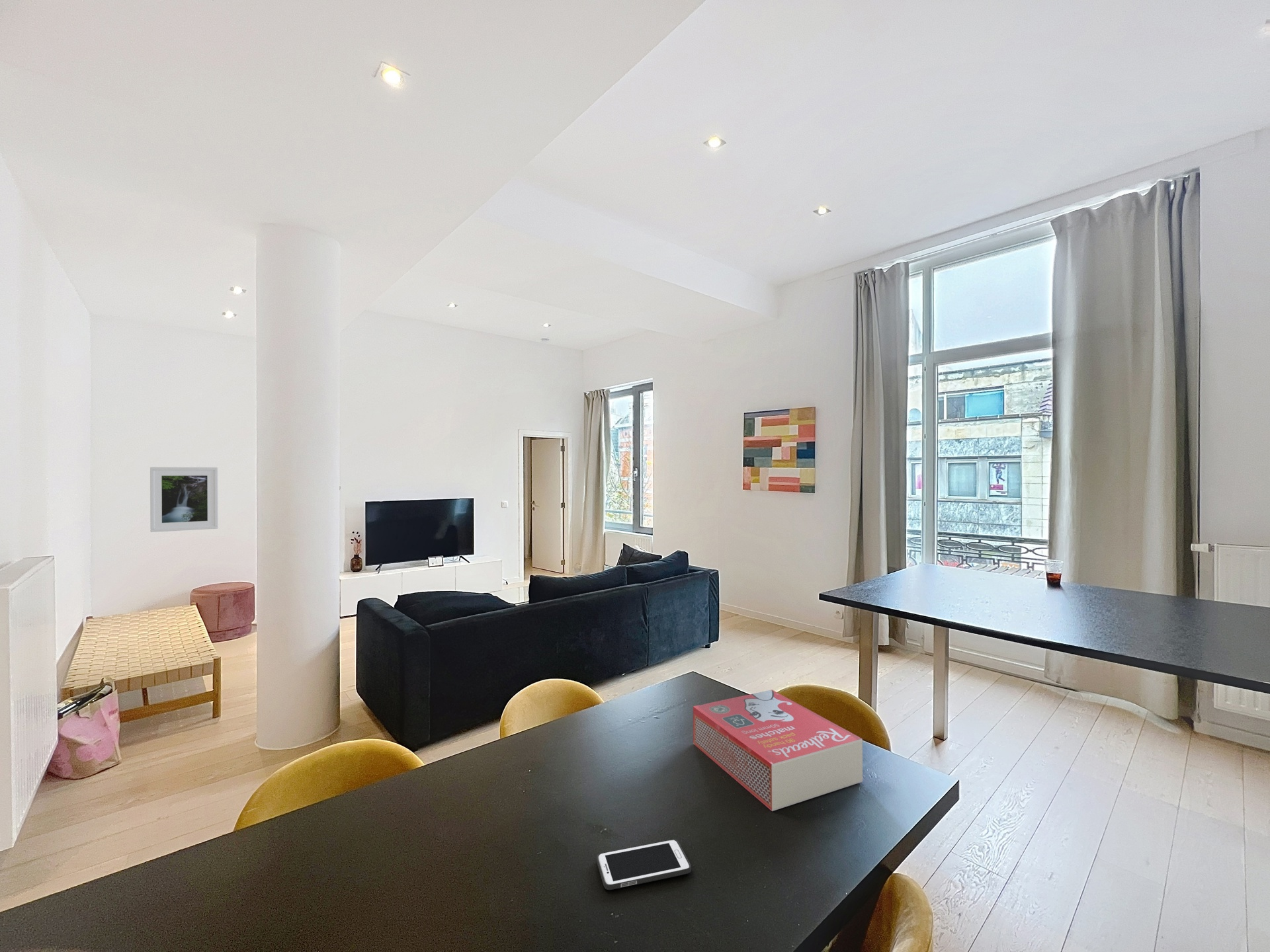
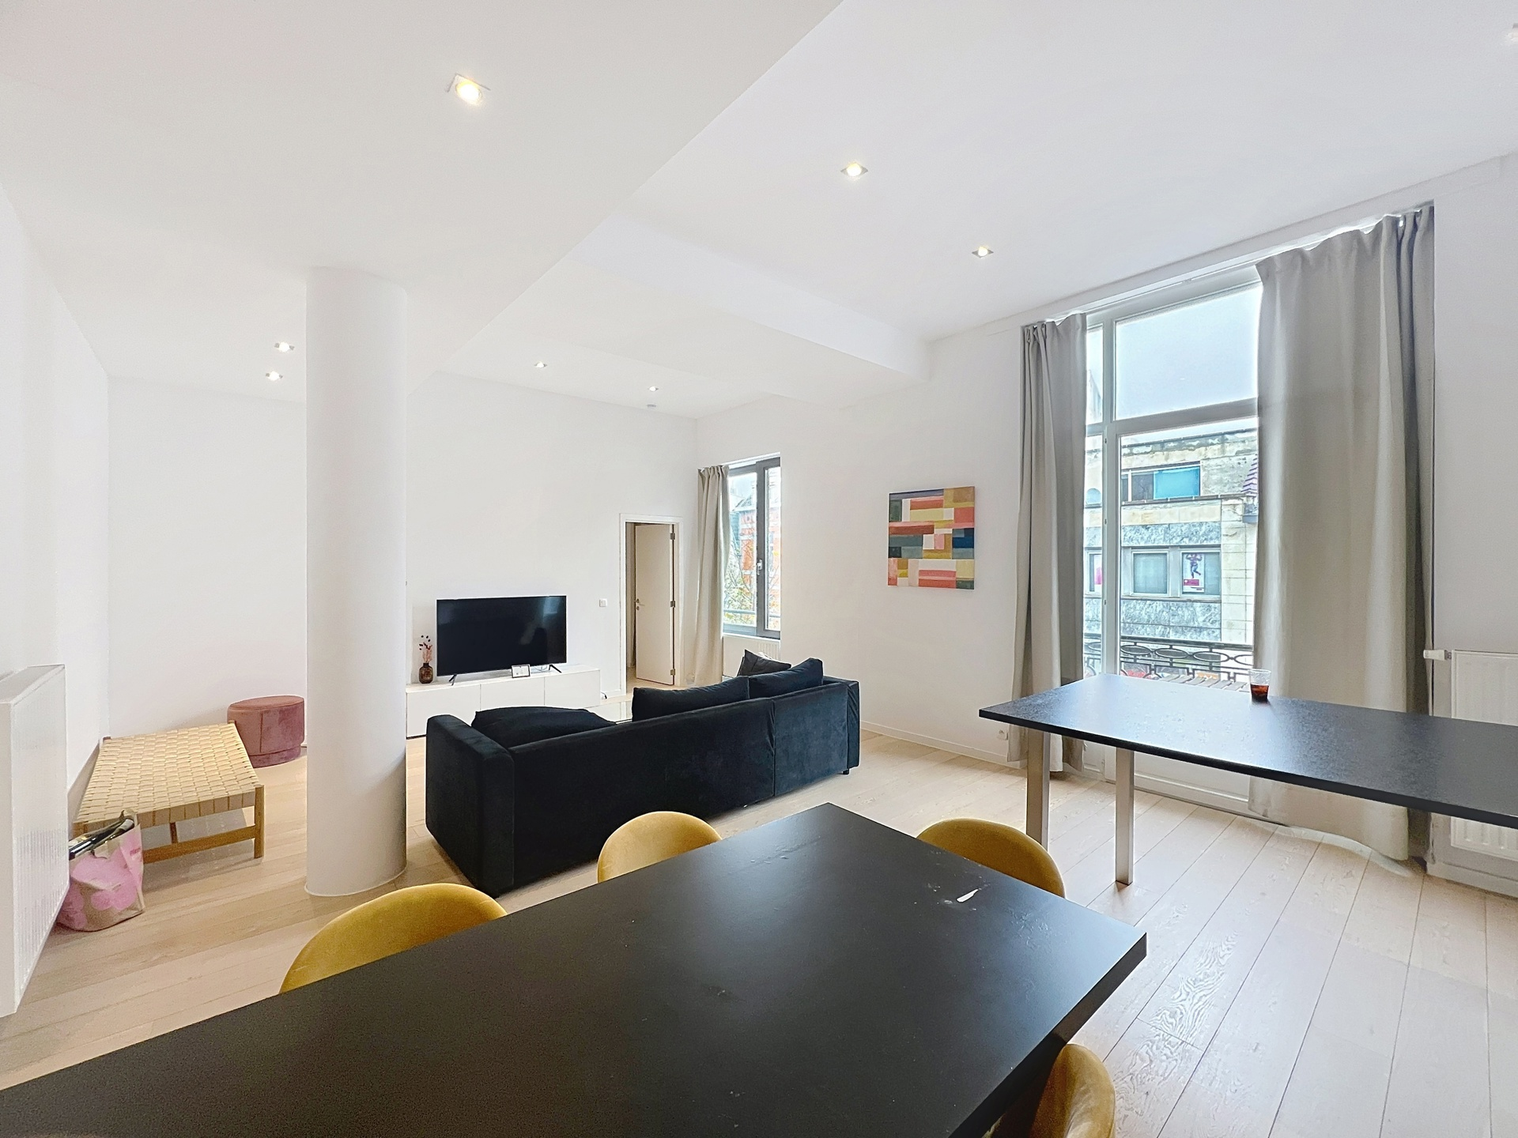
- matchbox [693,689,863,812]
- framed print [149,467,219,533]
- cell phone [596,838,692,891]
